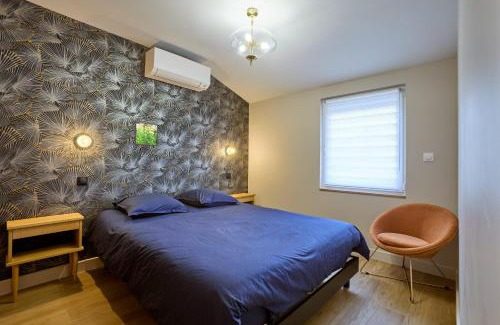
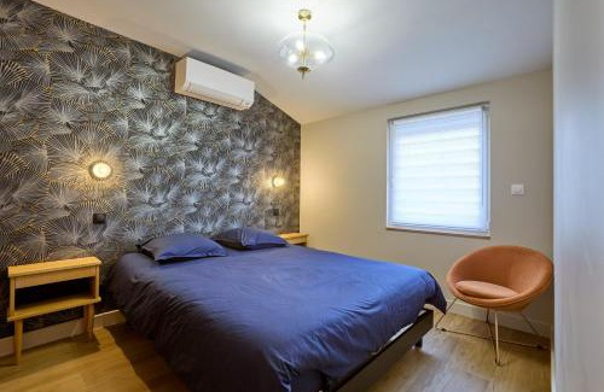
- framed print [133,120,159,147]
